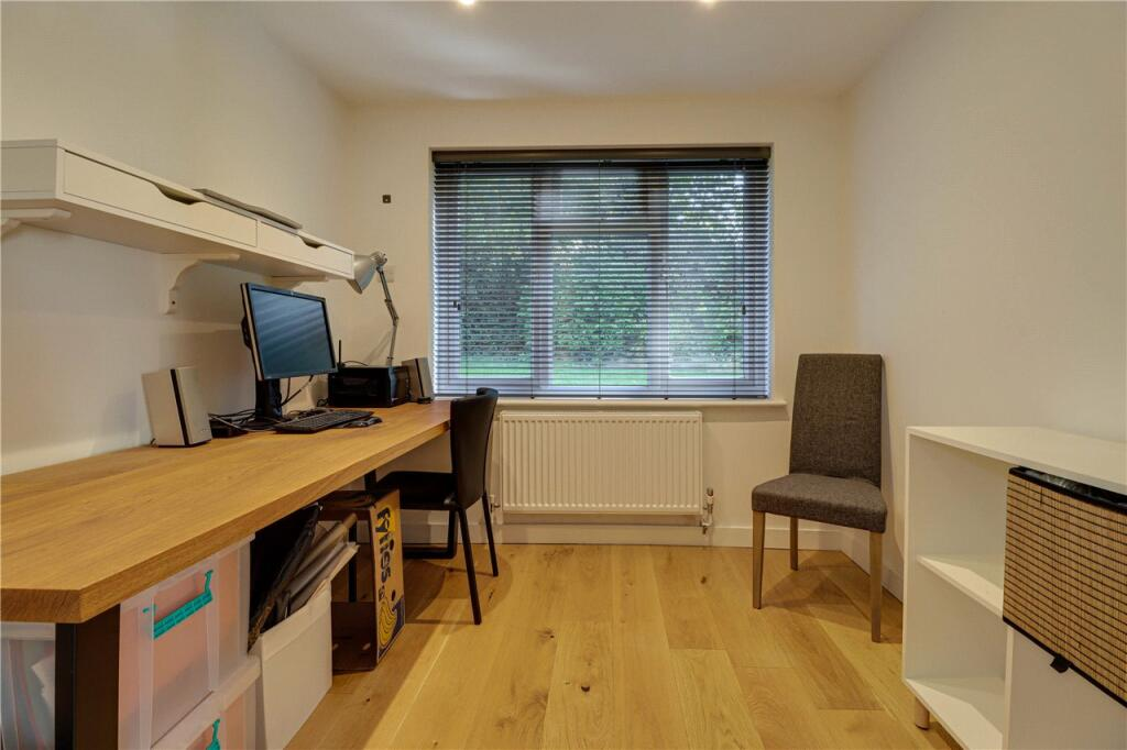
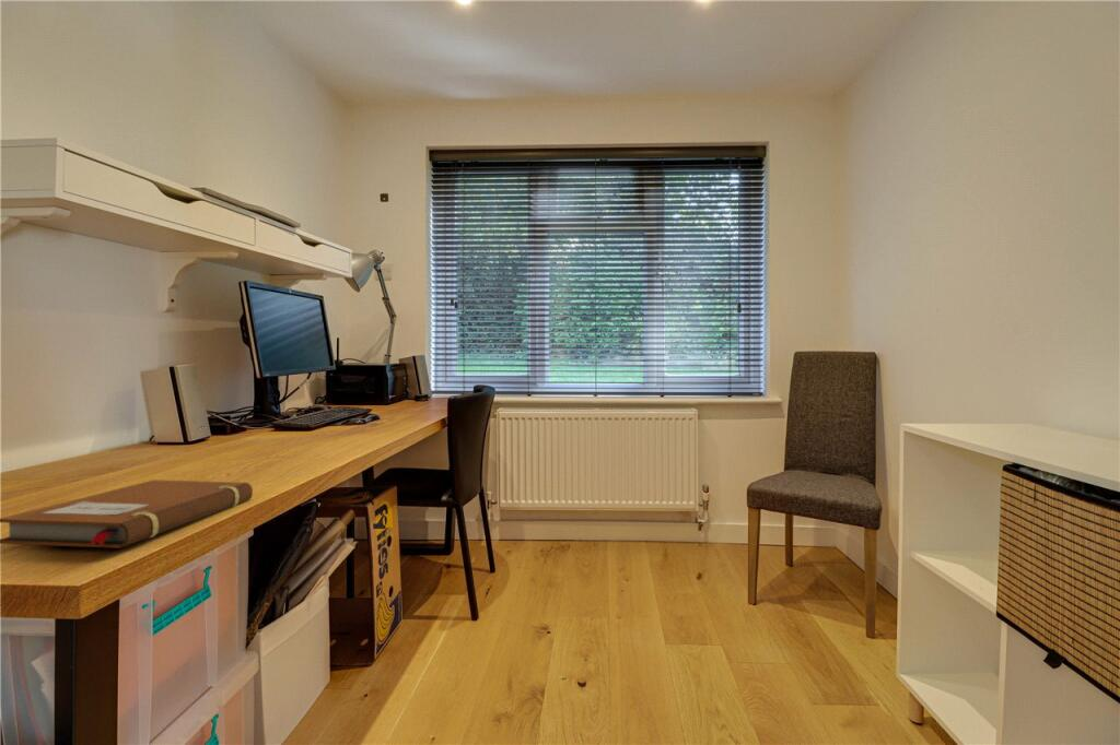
+ notebook [0,478,254,549]
